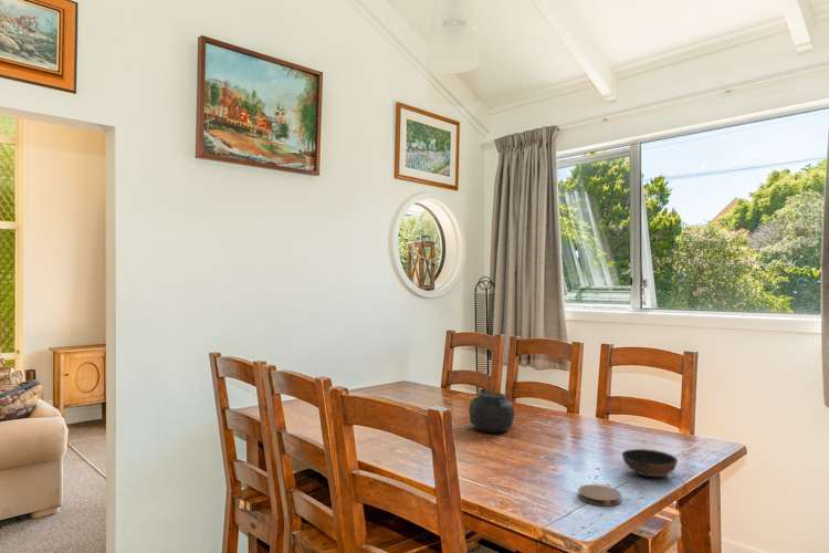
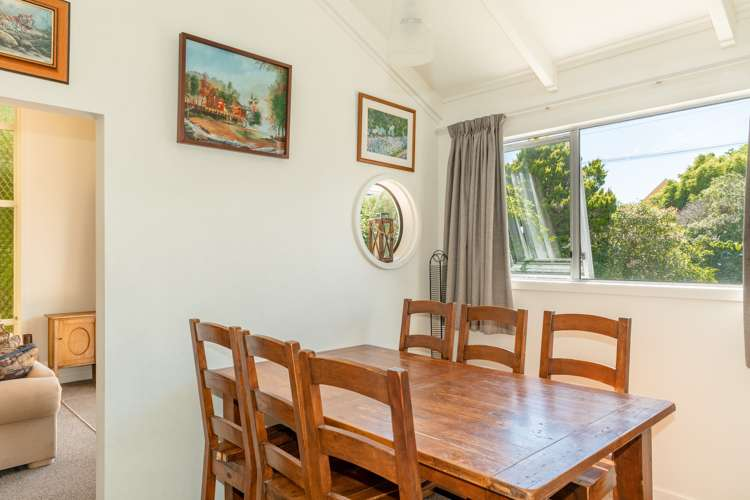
- bowl [621,448,679,478]
- coaster [577,483,622,508]
- teapot [466,387,516,434]
